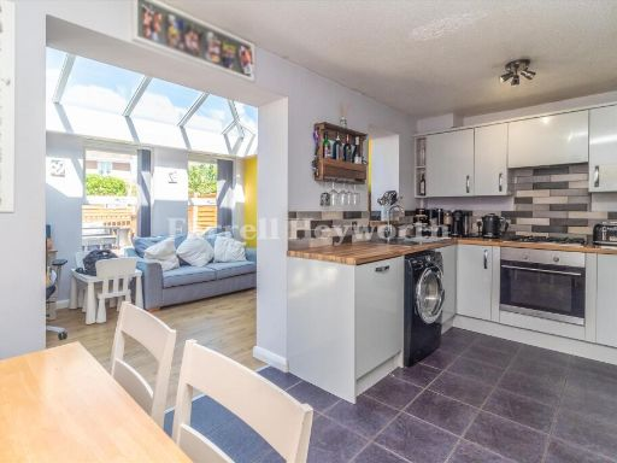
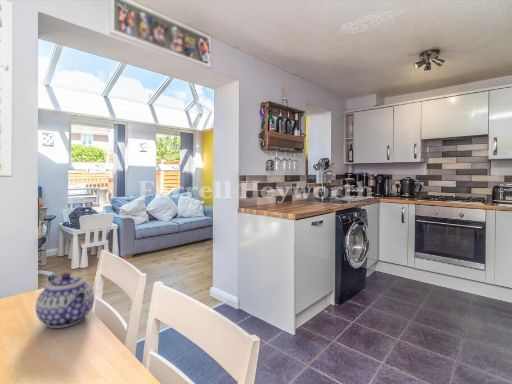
+ teapot [35,272,95,329]
